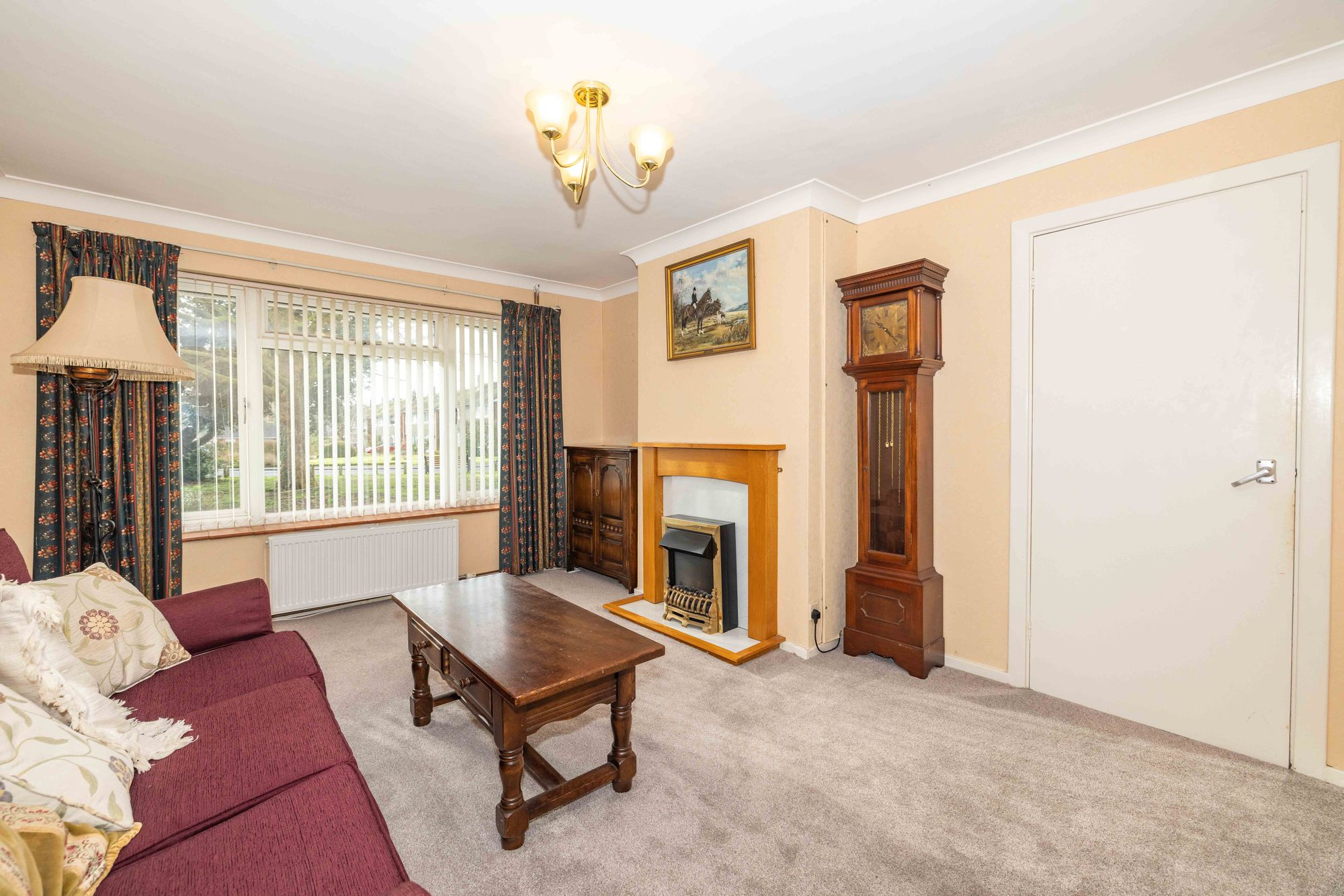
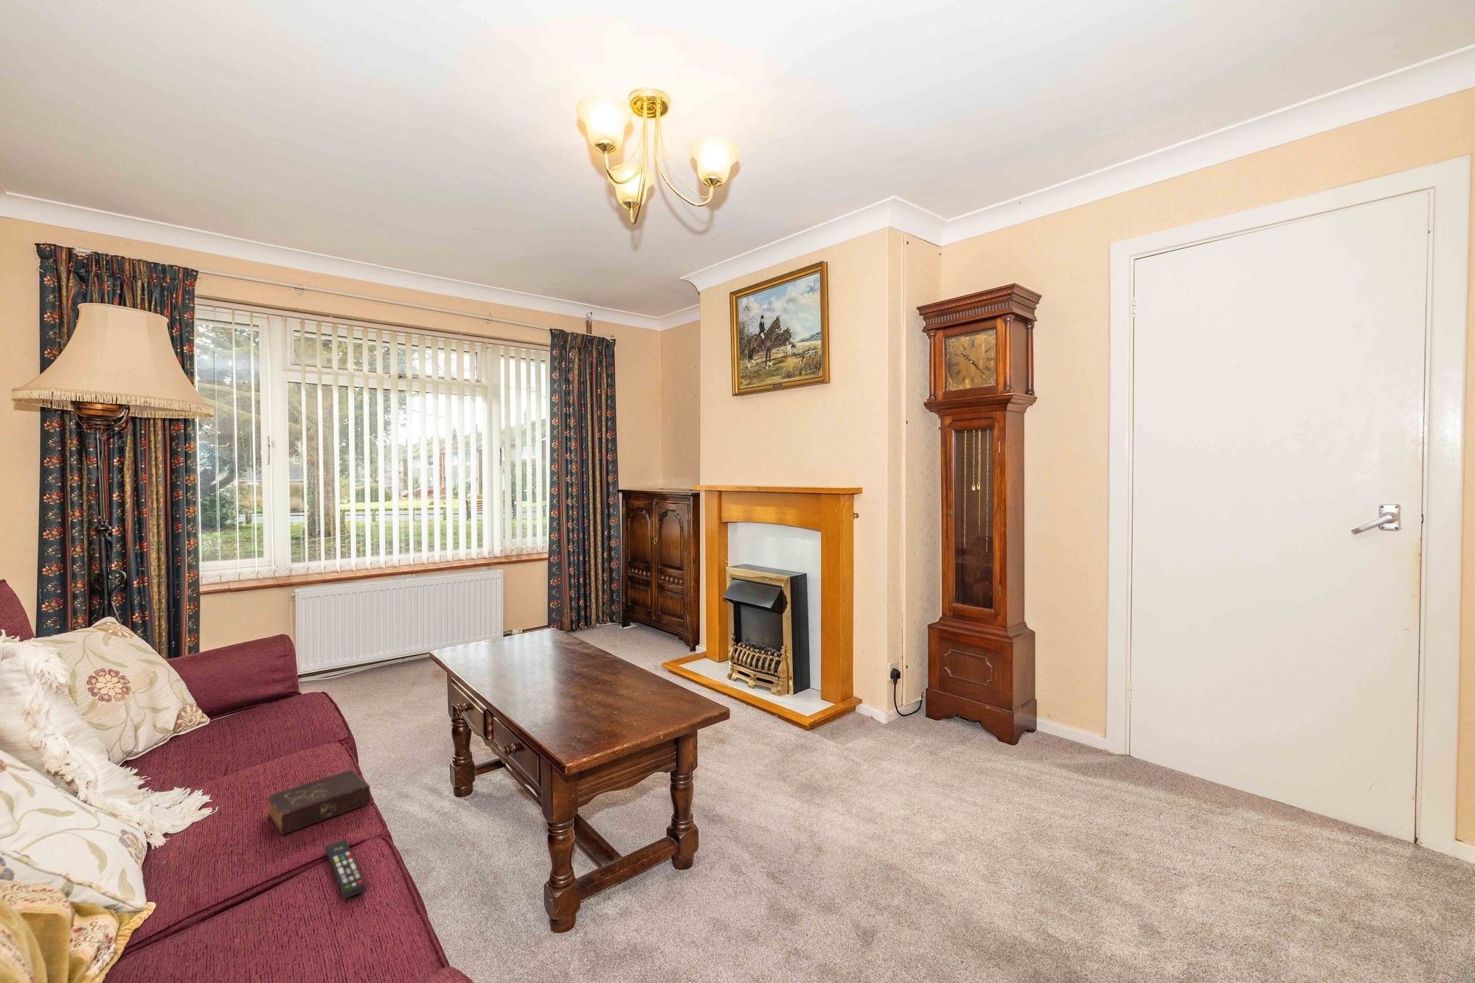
+ book [267,769,371,836]
+ remote control [325,838,368,900]
